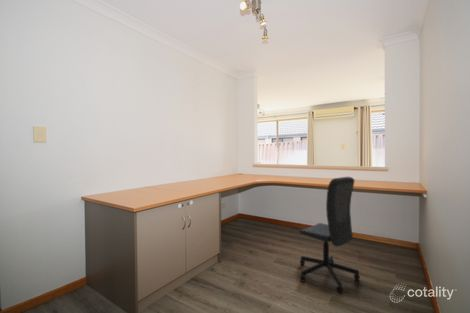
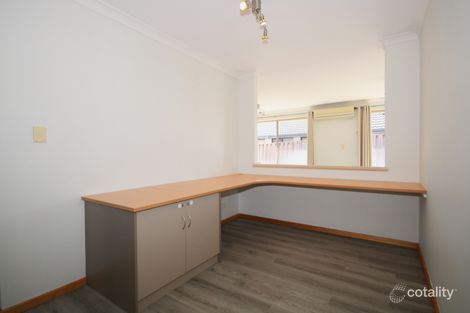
- office chair [298,176,361,294]
